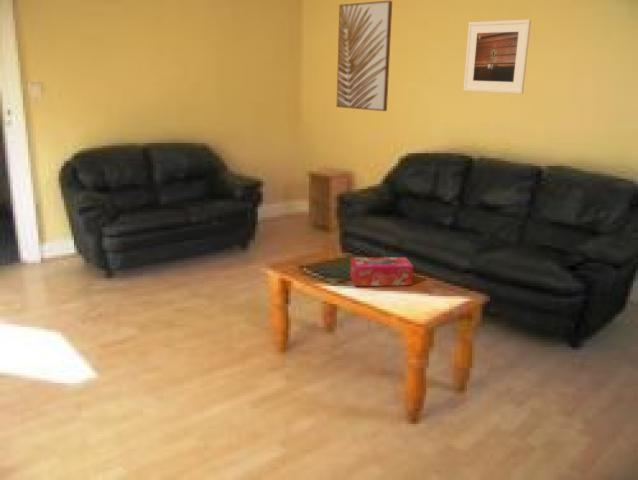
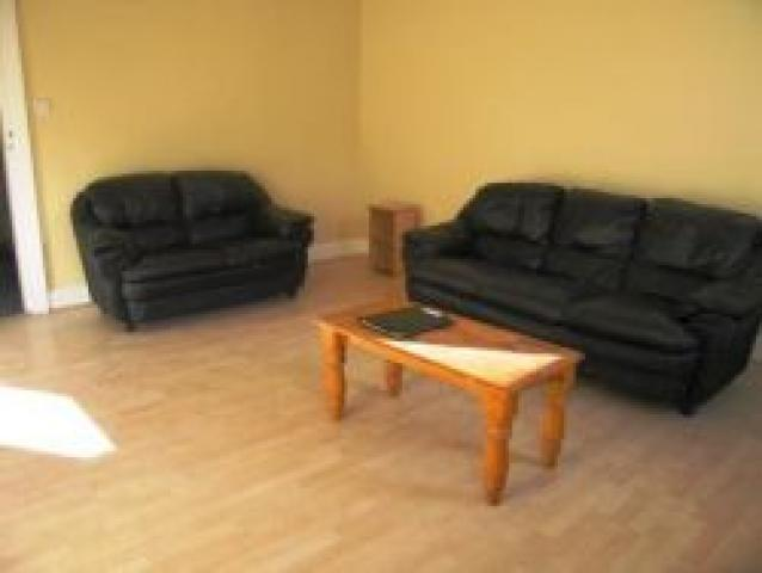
- wall art [336,0,393,112]
- tissue box [349,256,414,287]
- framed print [462,18,532,95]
